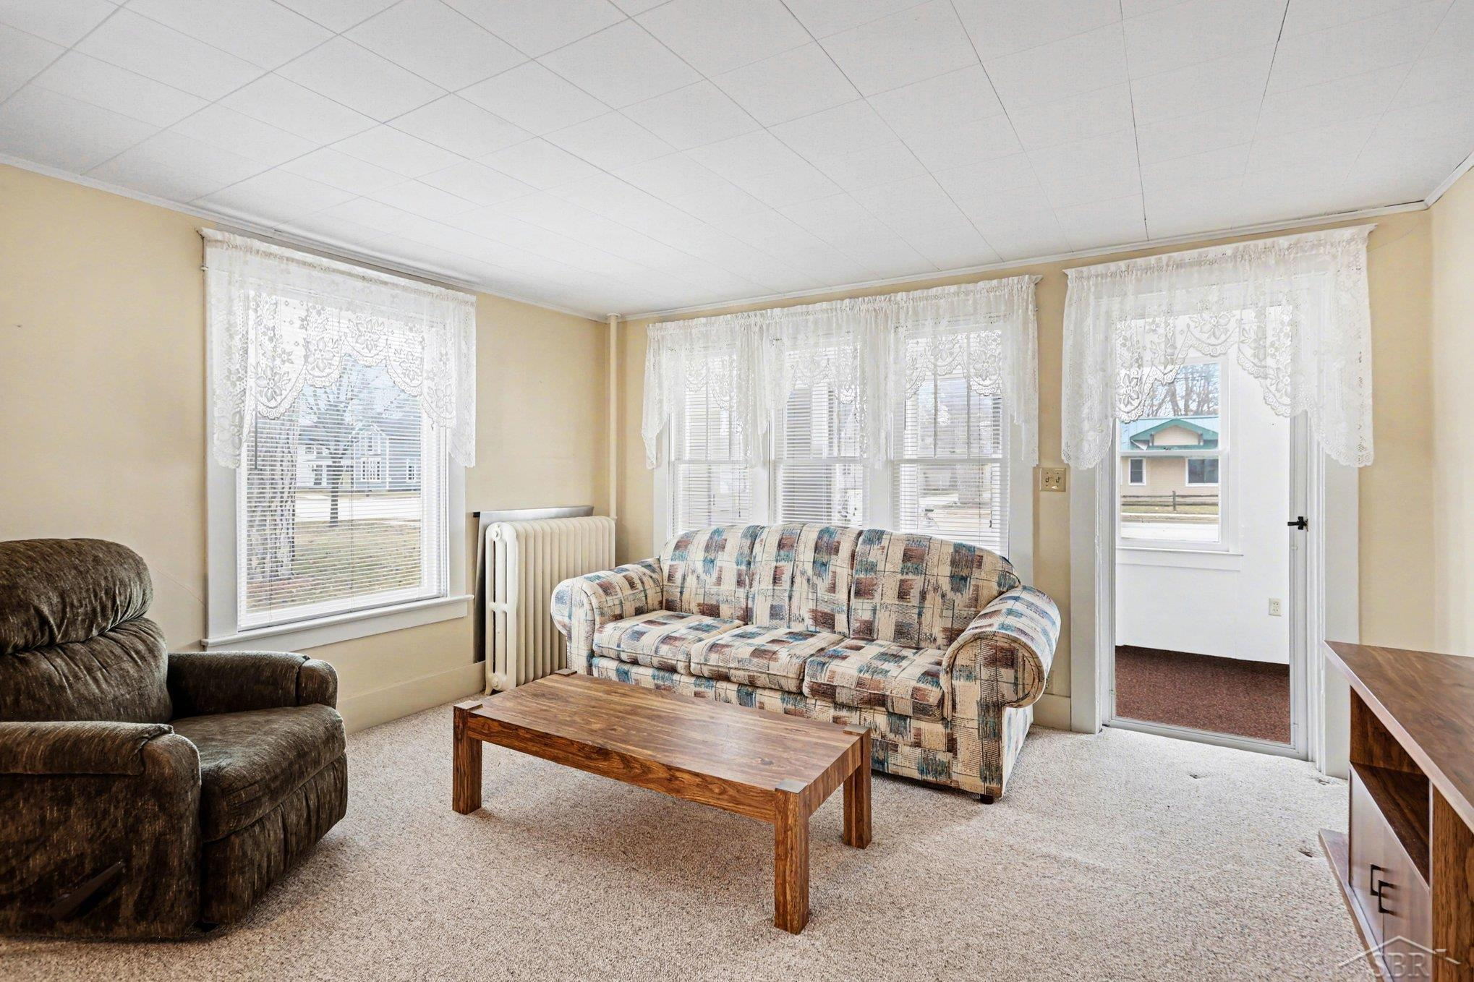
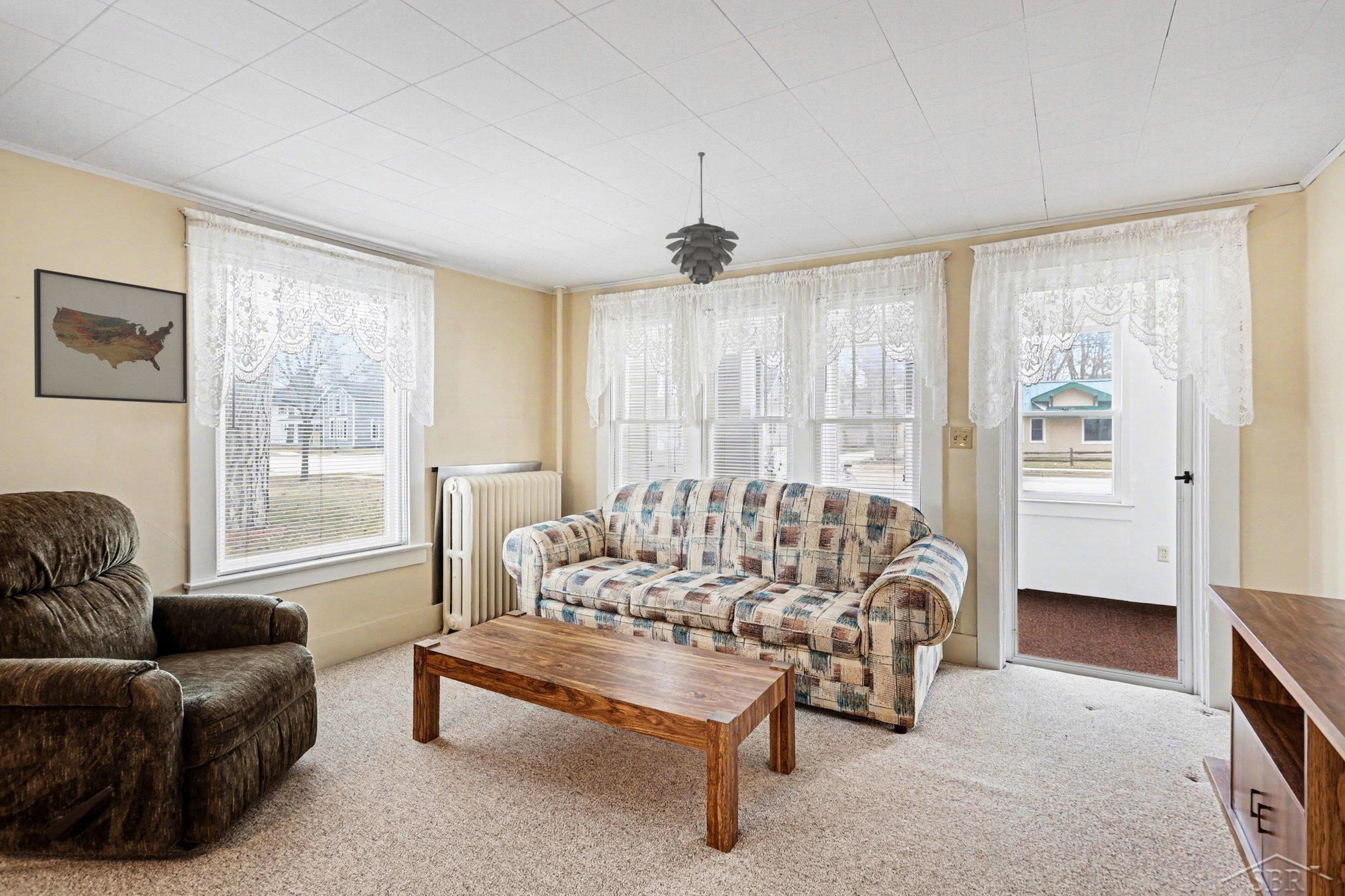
+ wall art [33,268,187,404]
+ pendant light [665,152,740,285]
